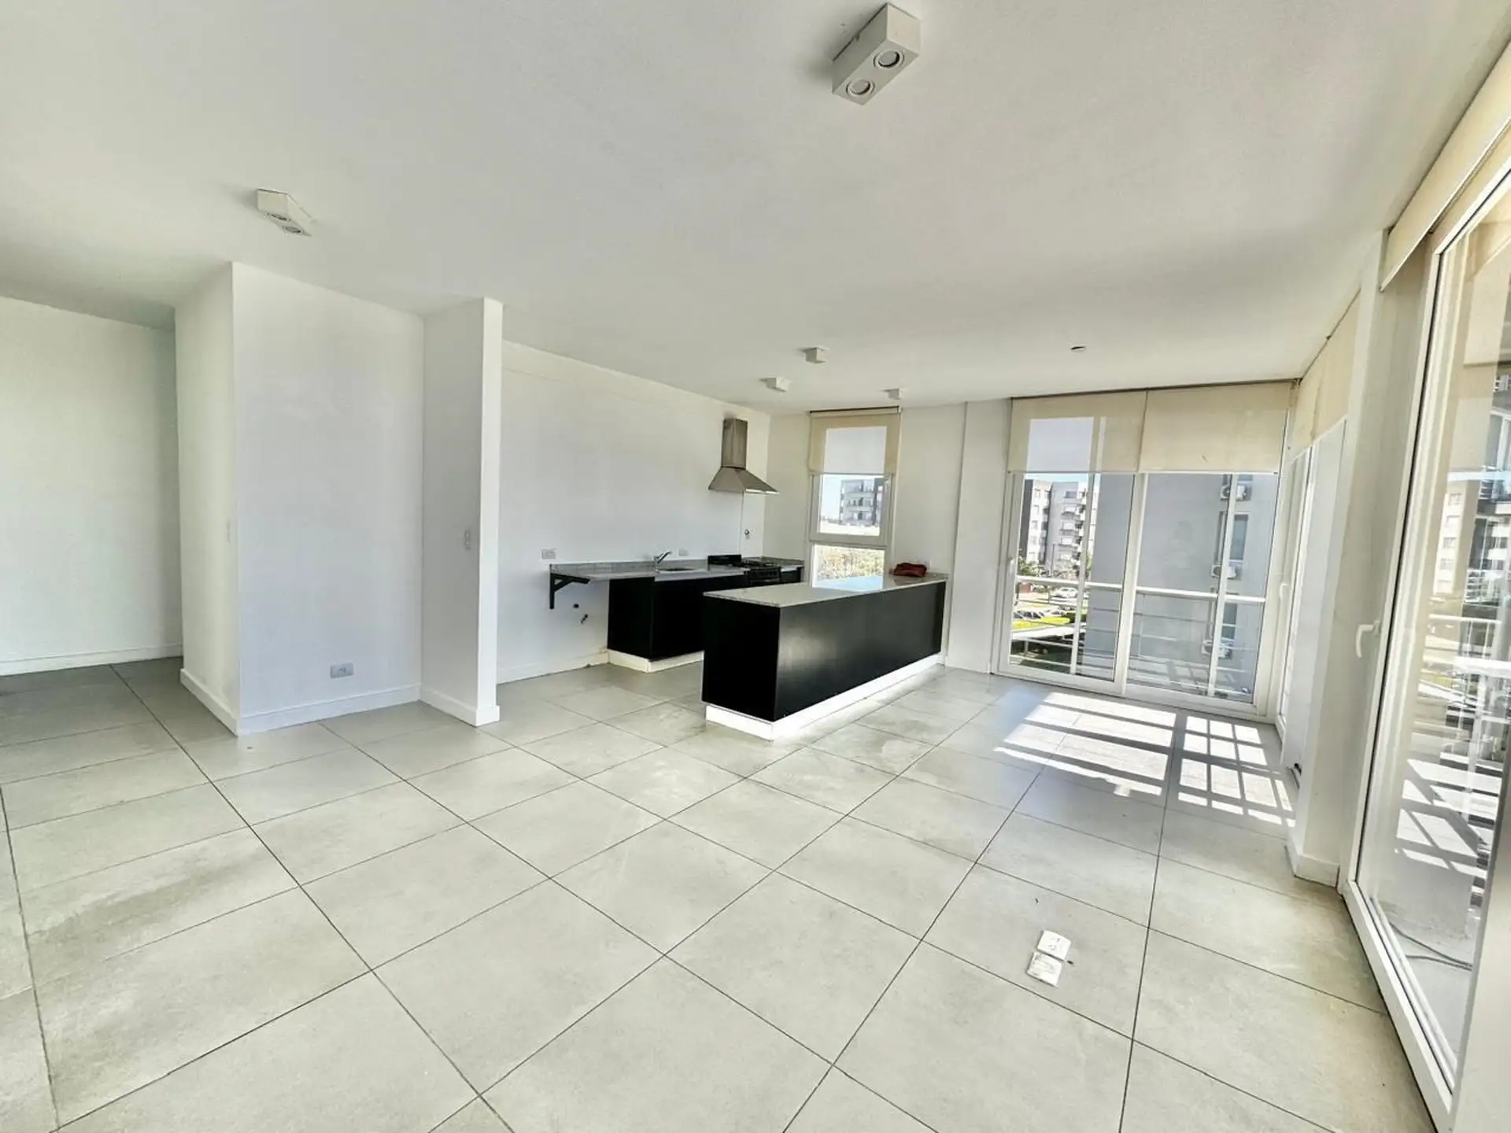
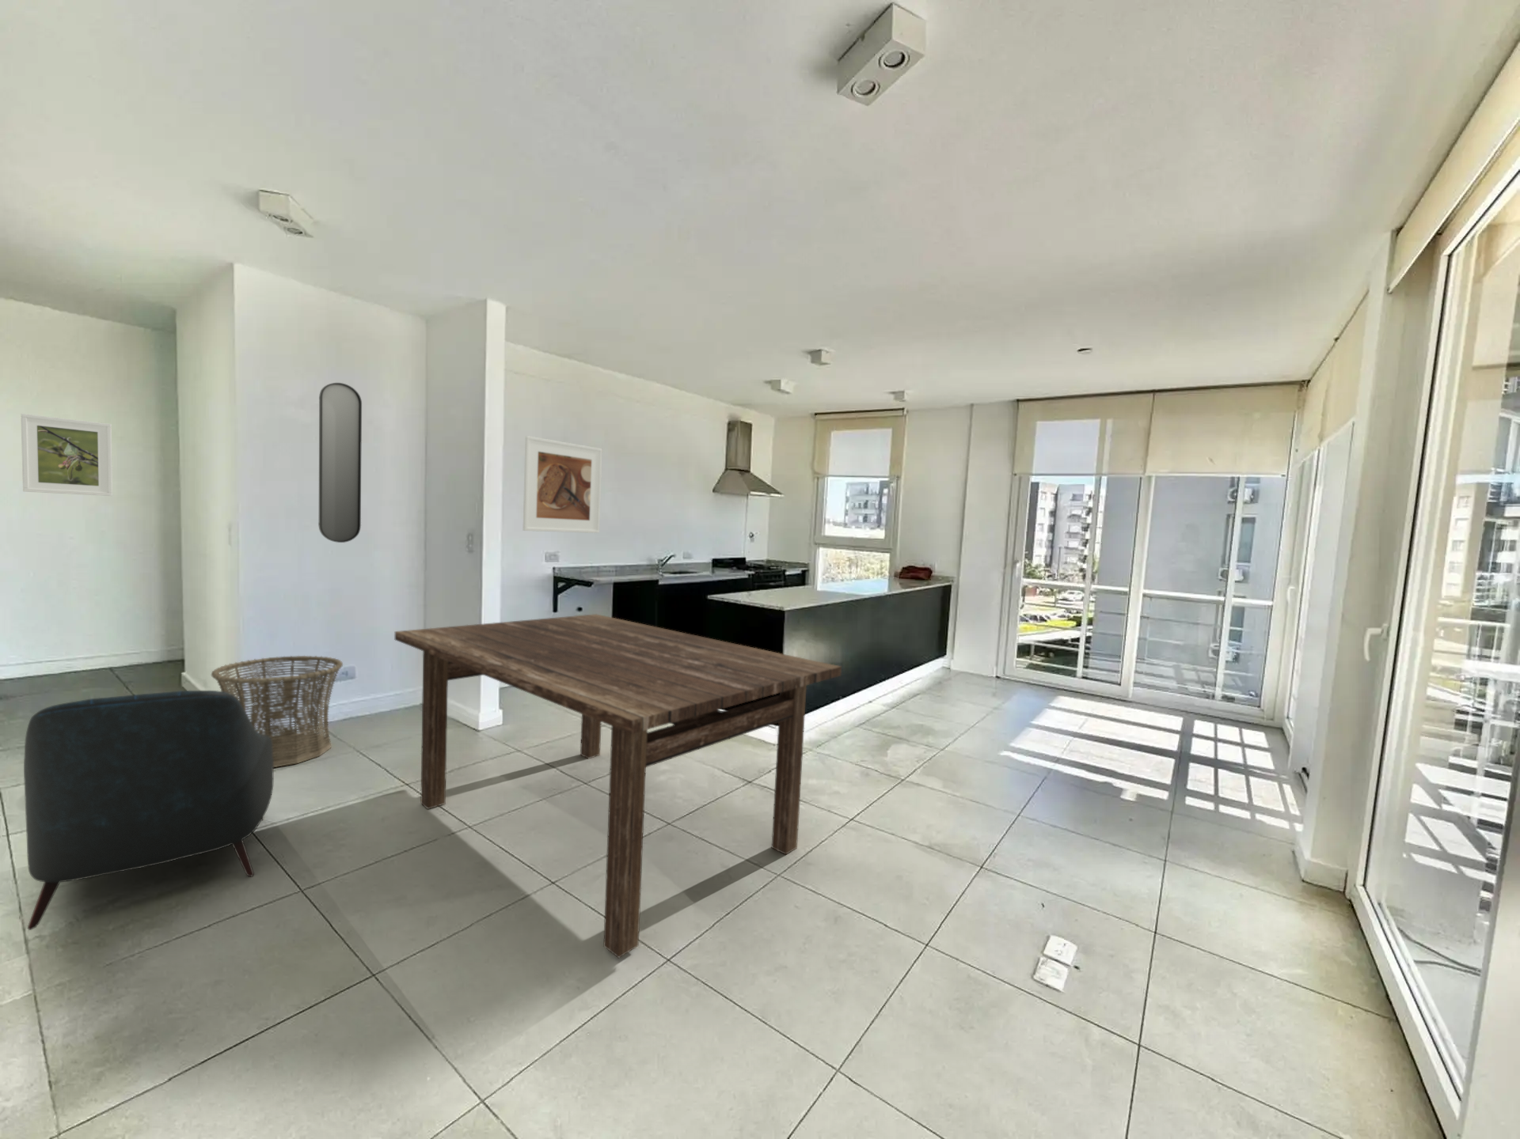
+ home mirror [317,382,363,543]
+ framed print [20,413,114,497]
+ armchair [23,689,274,931]
+ dining table [394,613,843,958]
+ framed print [523,436,603,534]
+ basket [211,654,343,768]
